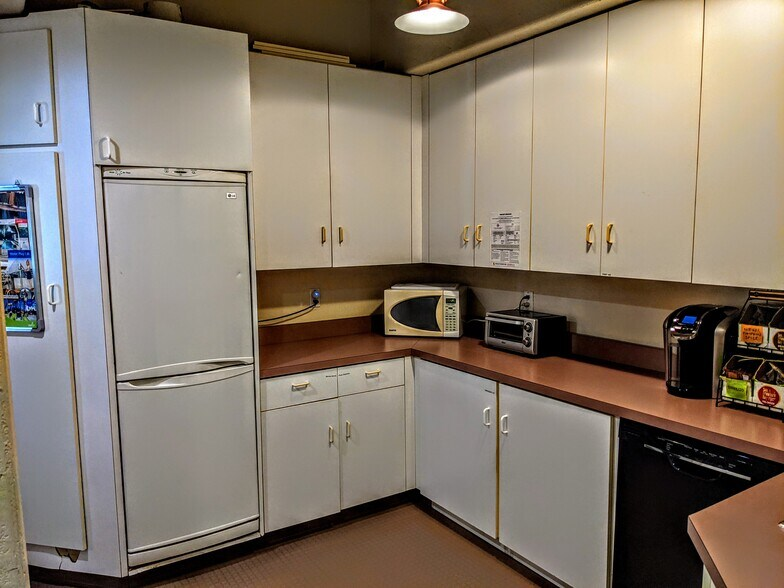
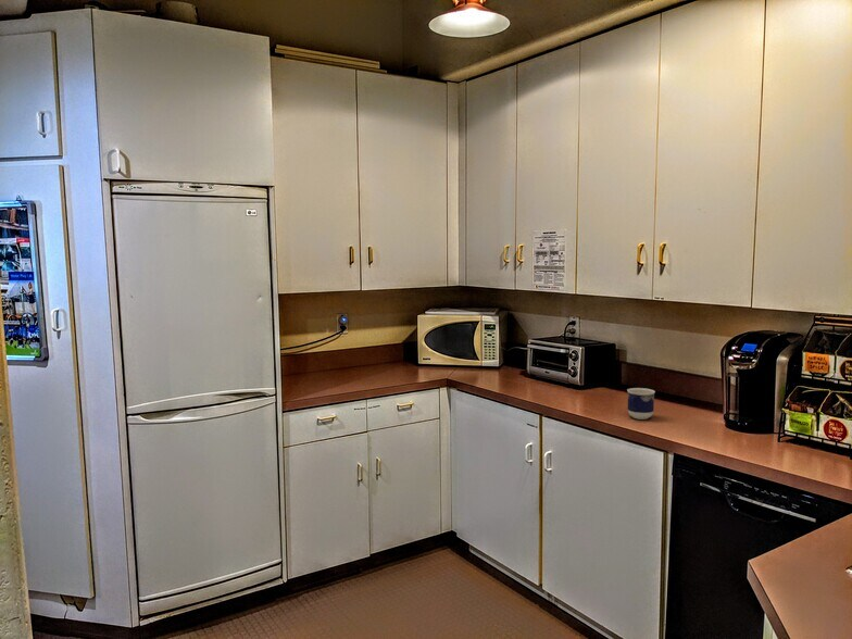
+ cup [626,387,656,421]
